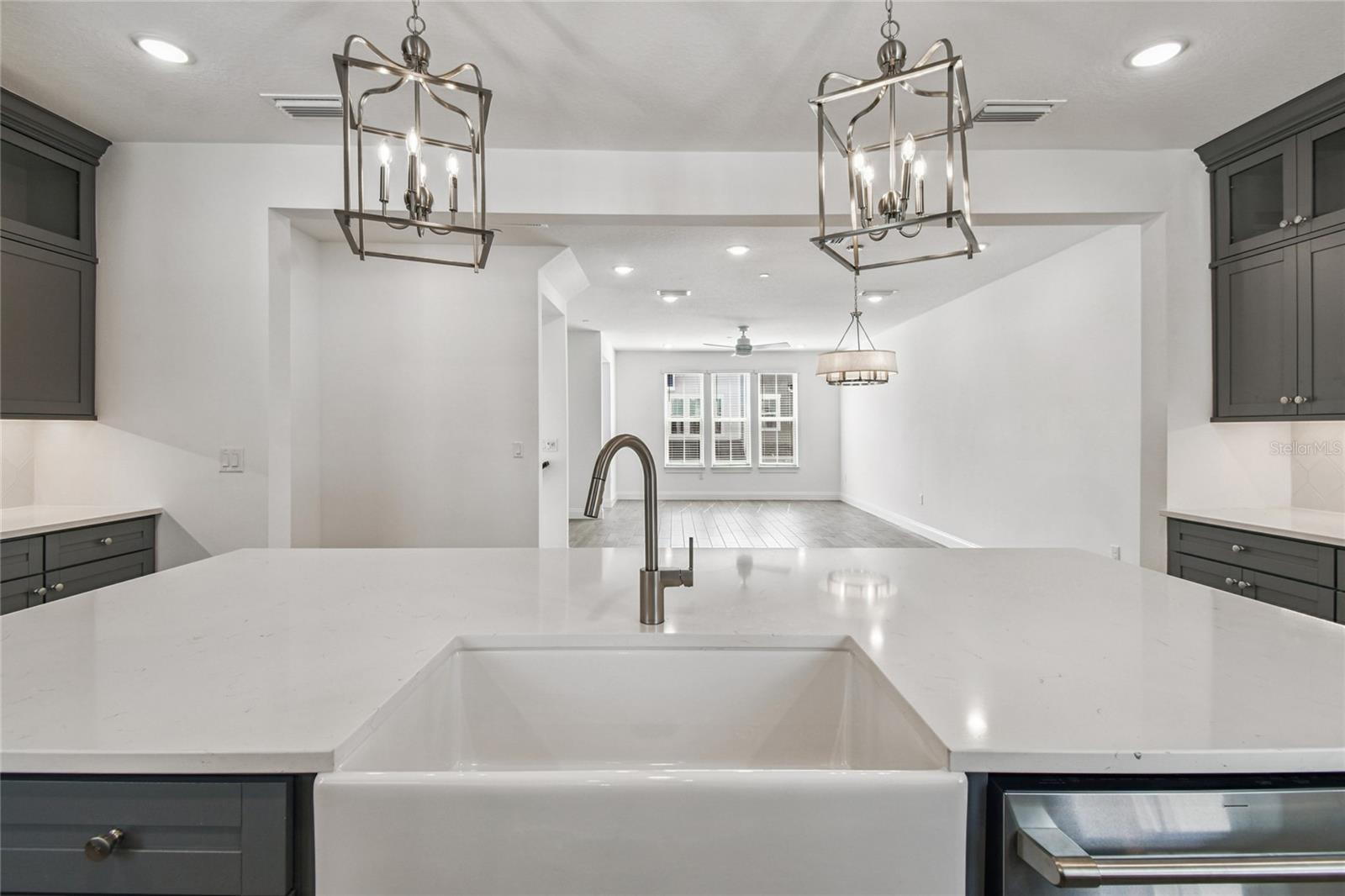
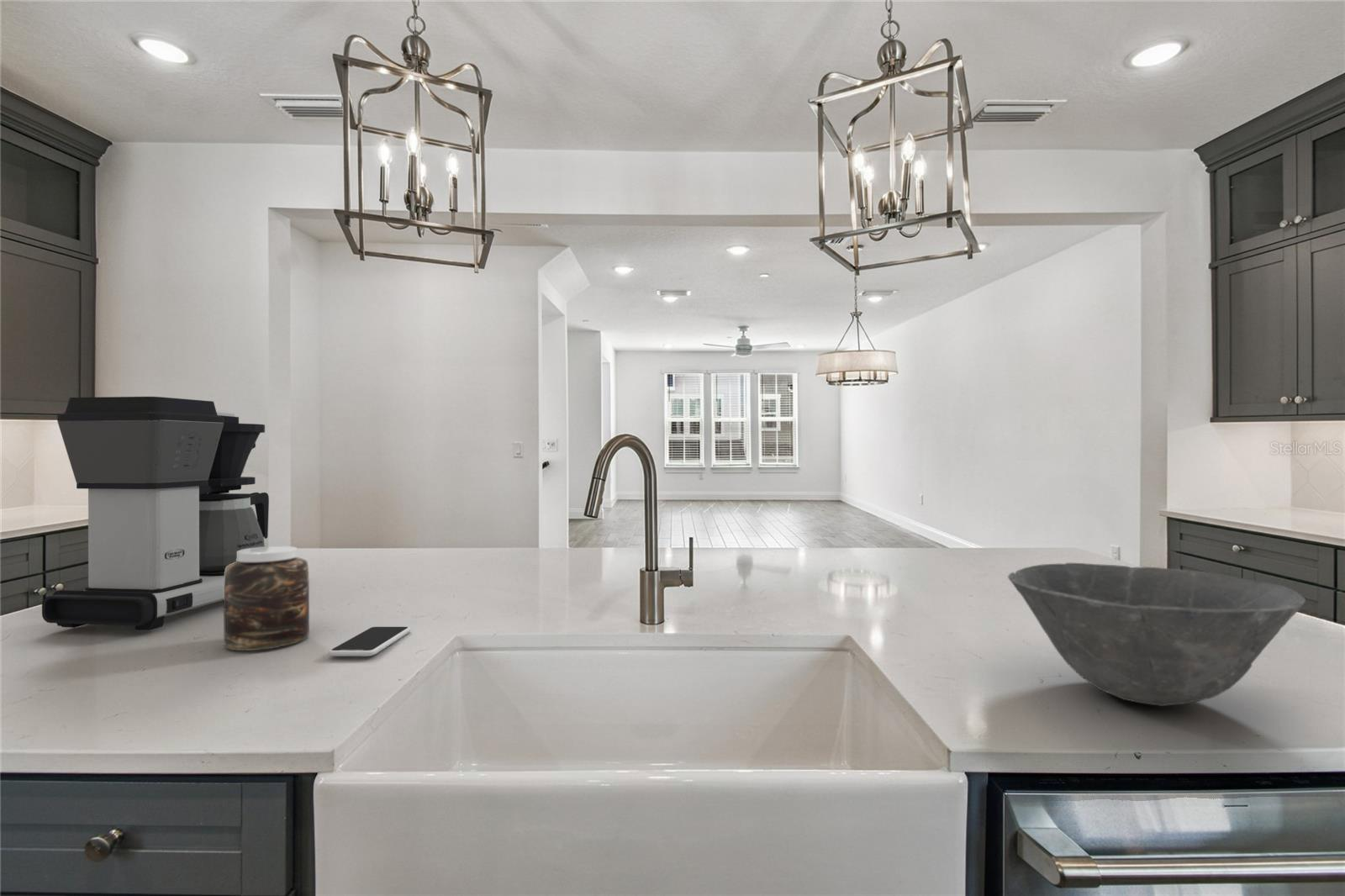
+ smartphone [328,626,411,657]
+ coffee maker [41,396,270,631]
+ bowl [1007,562,1306,707]
+ jar [223,546,310,651]
